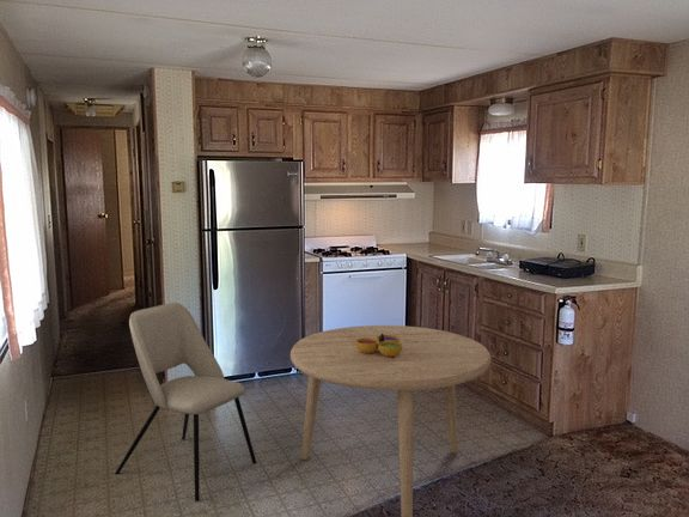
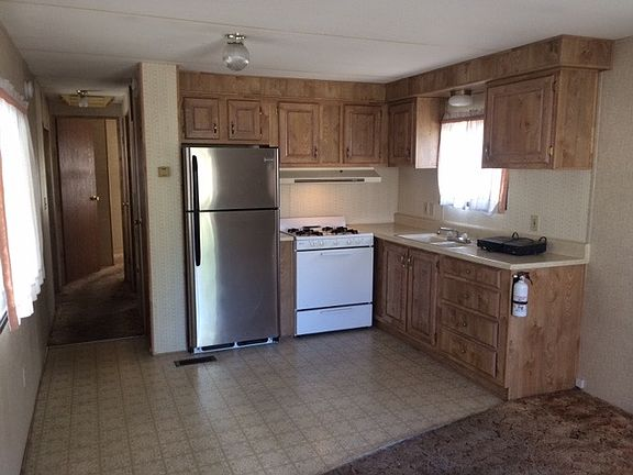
- dining chair [114,302,257,503]
- decorative bowl [356,334,402,357]
- dining table [289,324,492,517]
